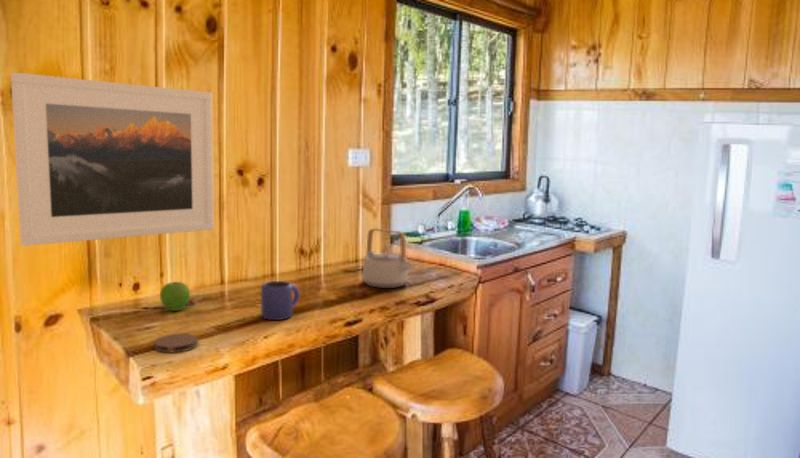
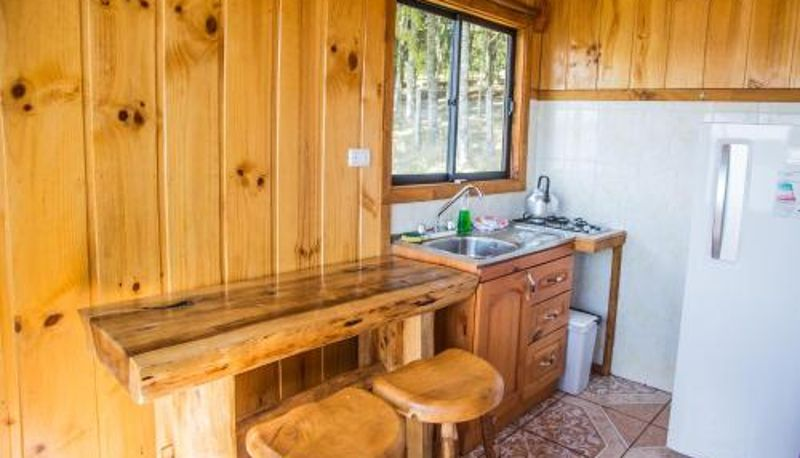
- teapot [362,227,414,289]
- coaster [153,333,199,353]
- mug [260,280,301,321]
- fruit [159,281,191,312]
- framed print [10,71,215,247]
